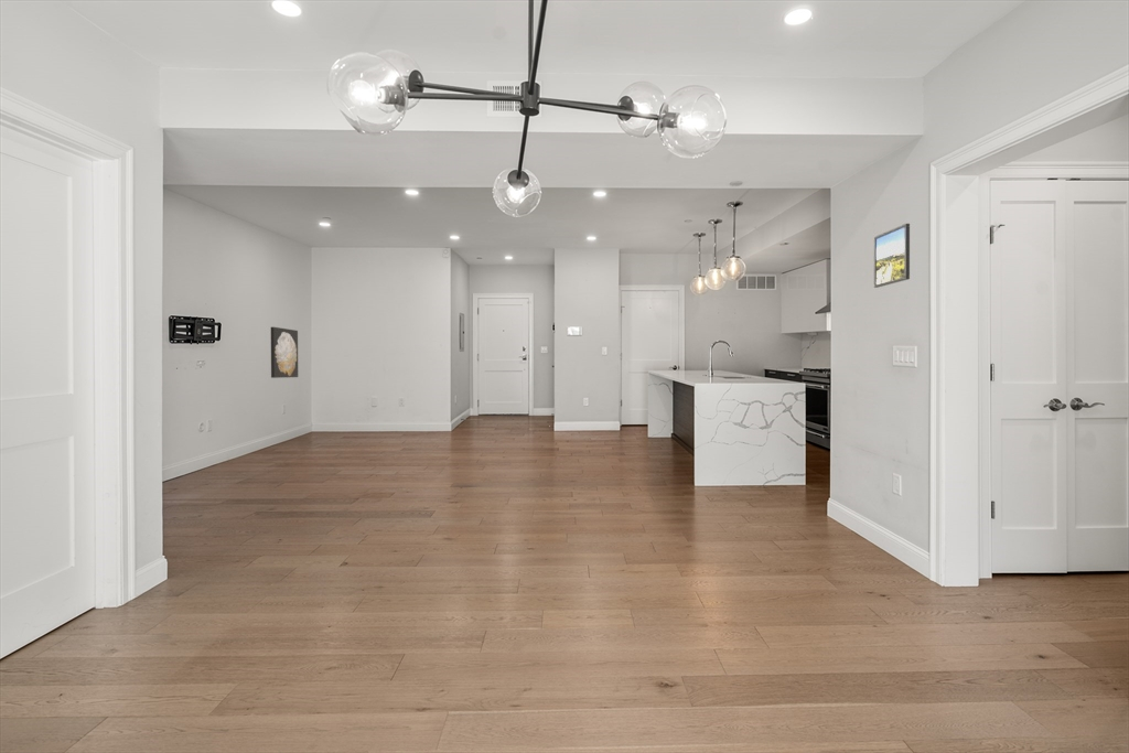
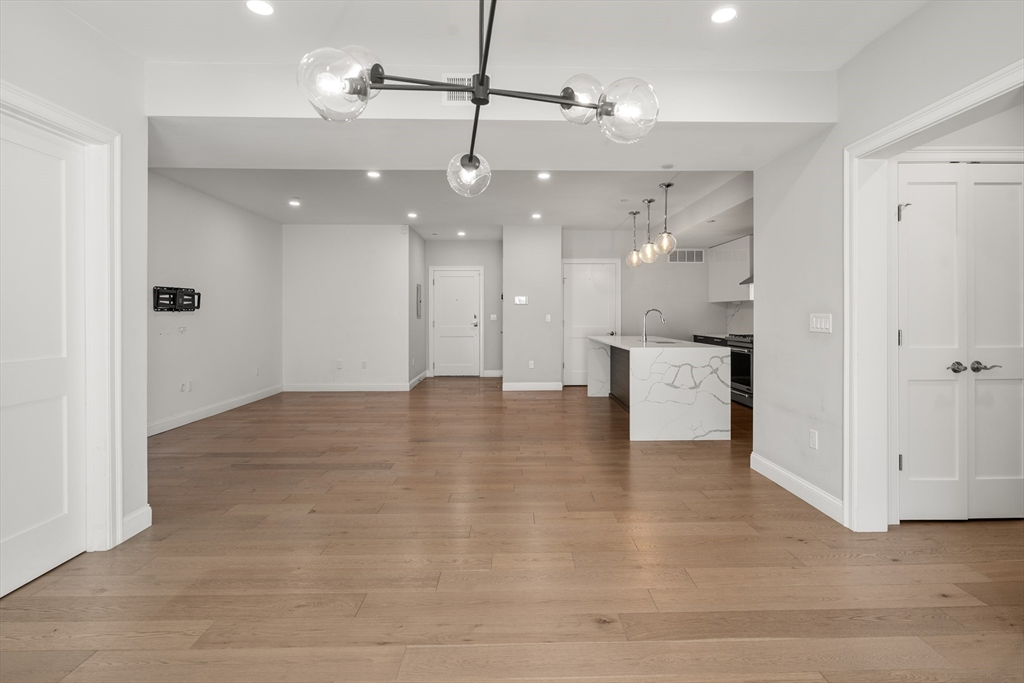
- wall art [270,326,299,379]
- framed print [873,223,911,289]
